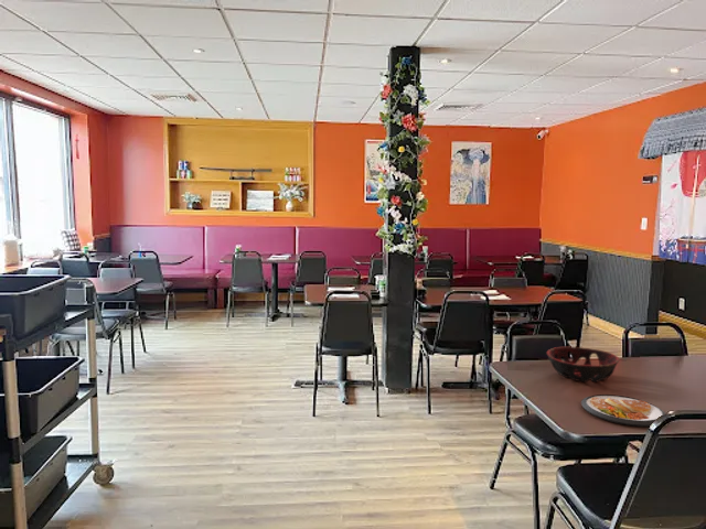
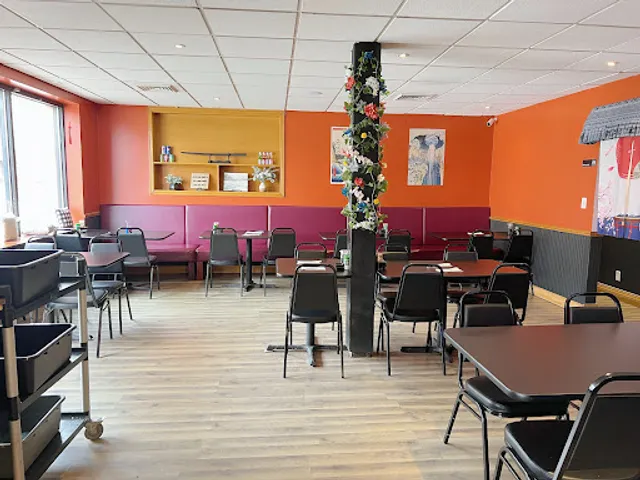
- decorative bowl [545,346,620,384]
- dish [580,393,666,428]
